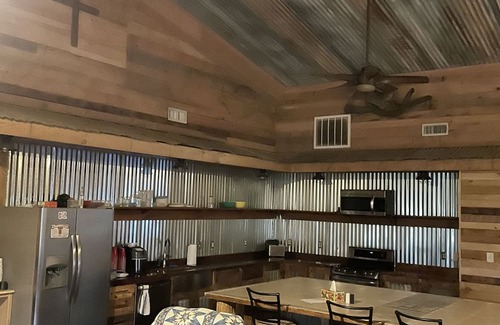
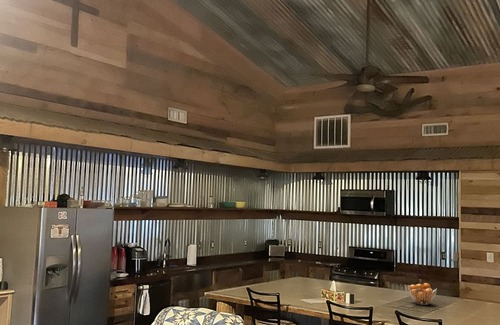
+ fruit basket [407,282,438,306]
